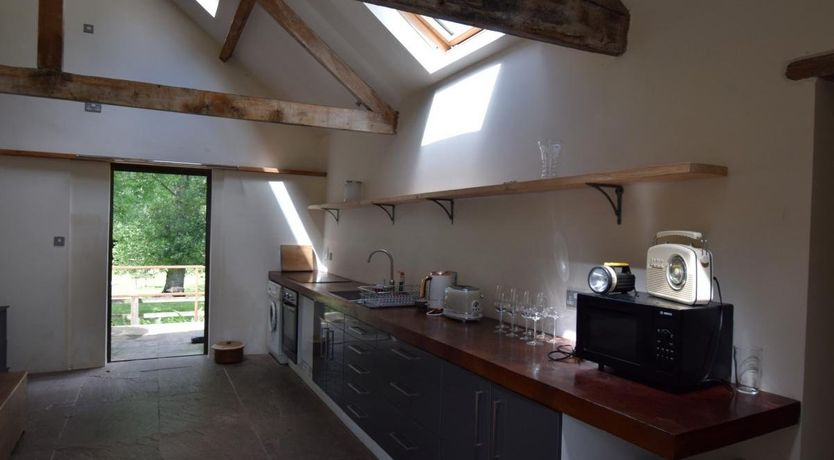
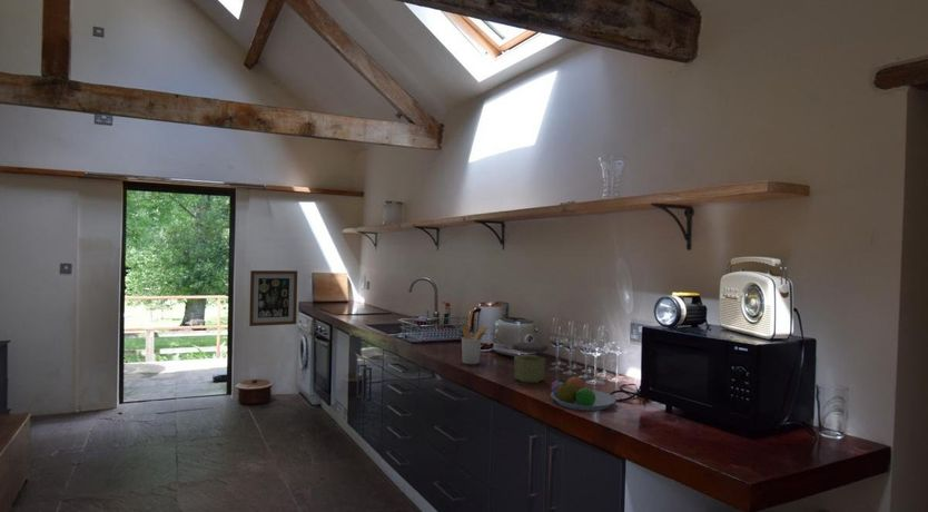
+ fruit bowl [550,375,616,412]
+ jar [512,341,549,384]
+ wall art [248,269,298,327]
+ utensil holder [461,324,490,365]
